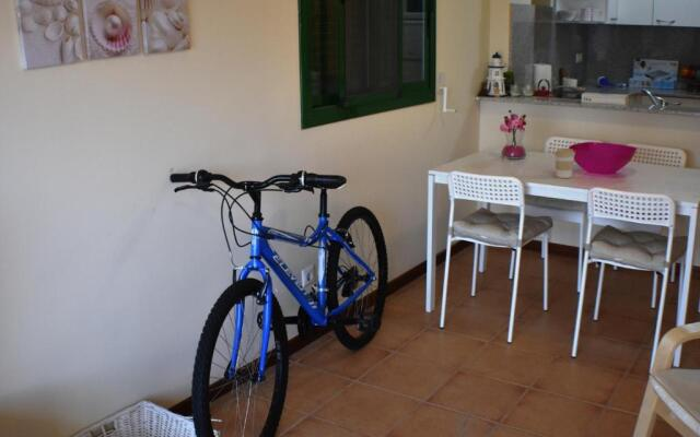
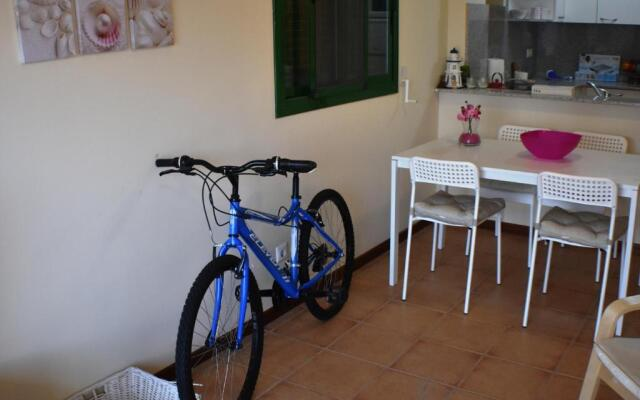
- coffee cup [553,147,576,179]
